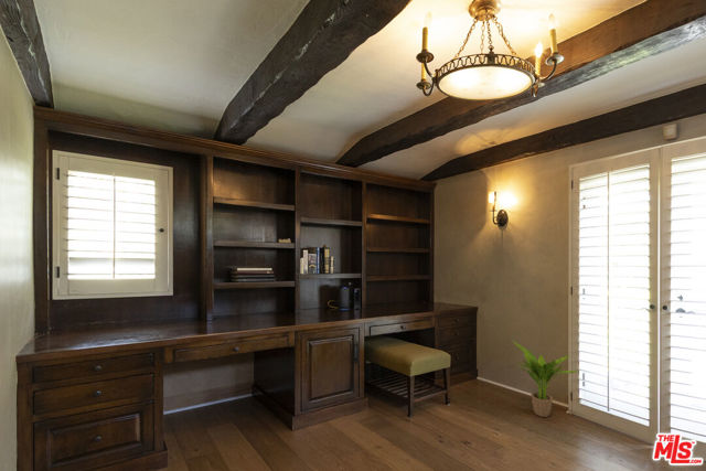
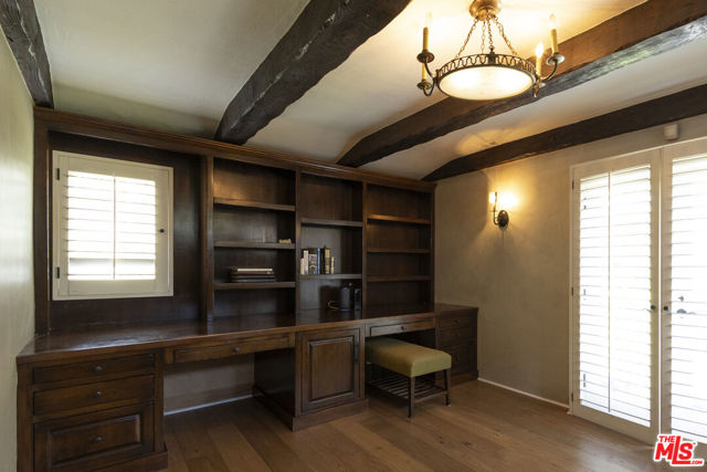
- potted plant [512,340,580,418]
